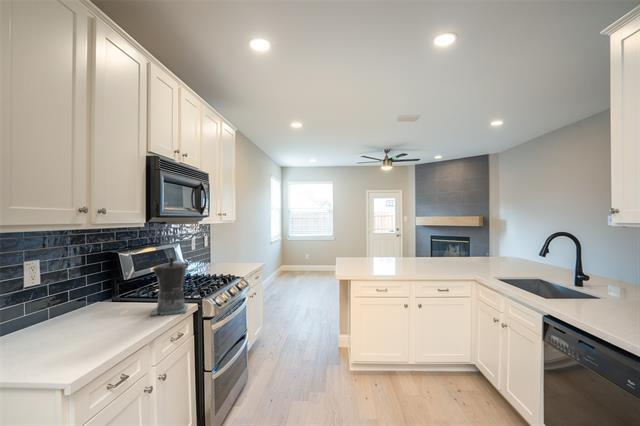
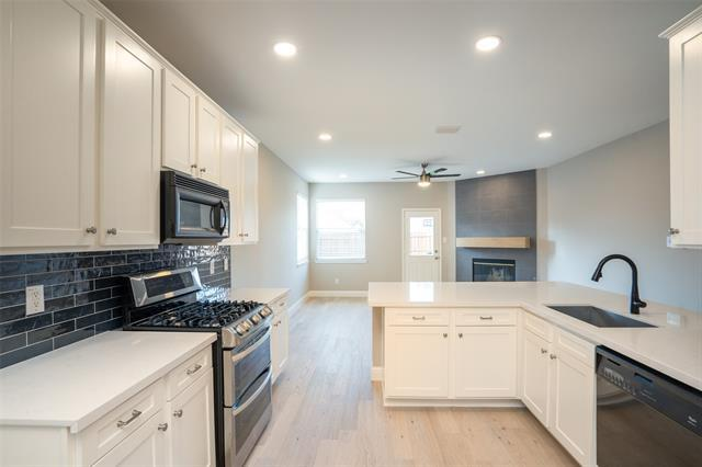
- coffee maker [150,256,190,317]
